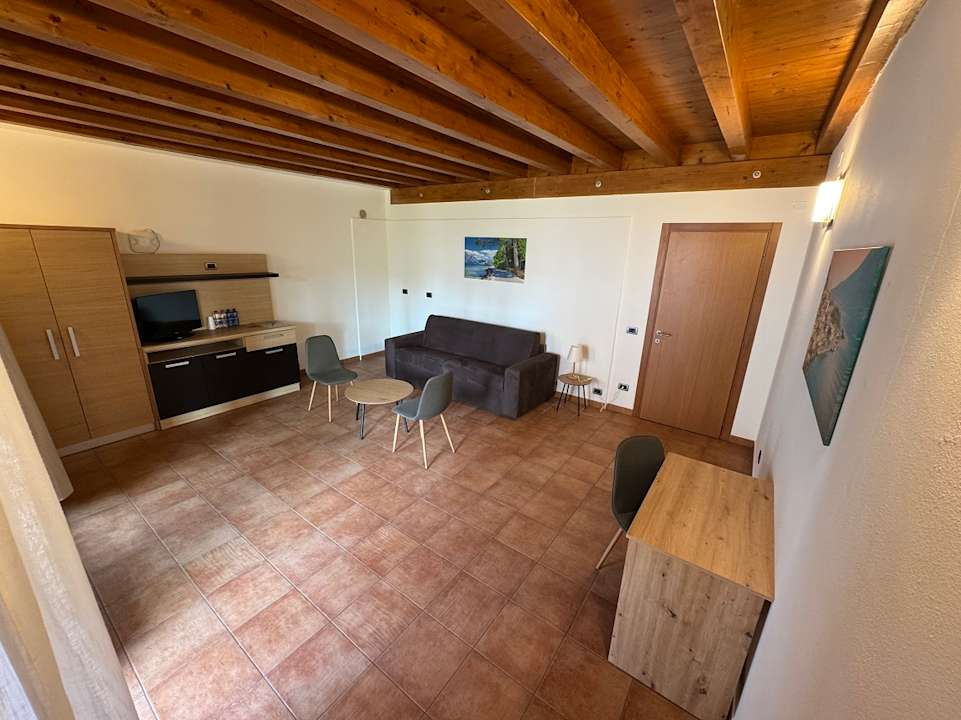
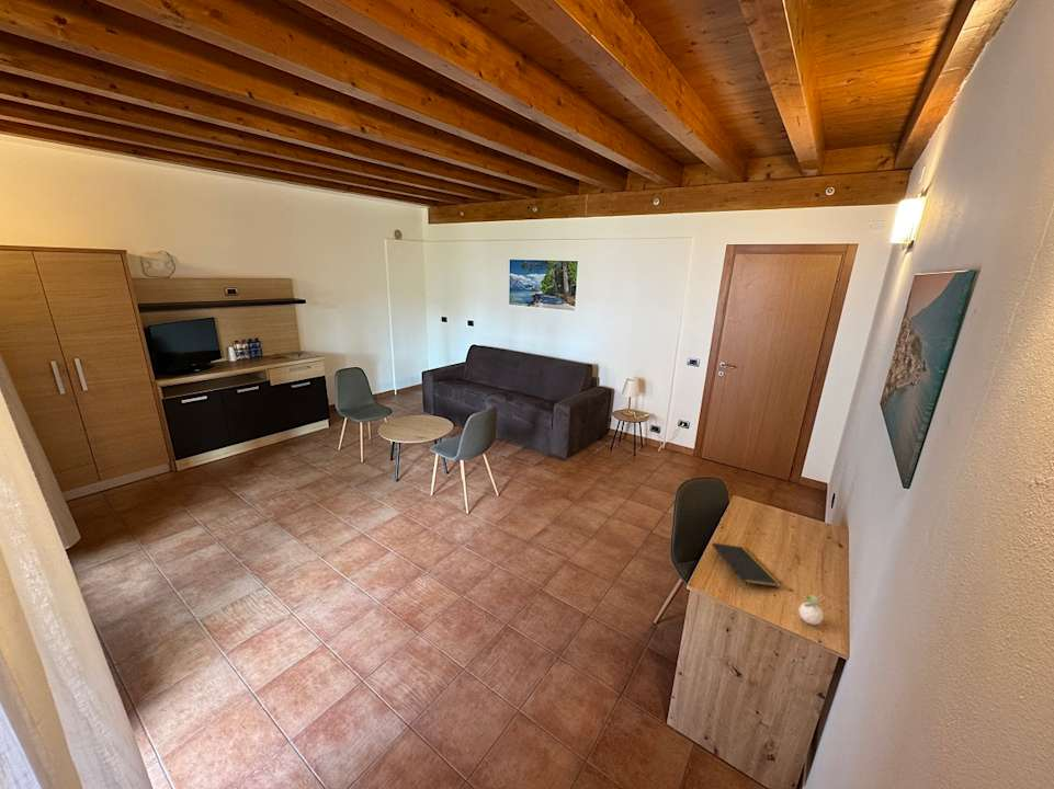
+ notepad [711,541,783,591]
+ flower [797,593,829,626]
